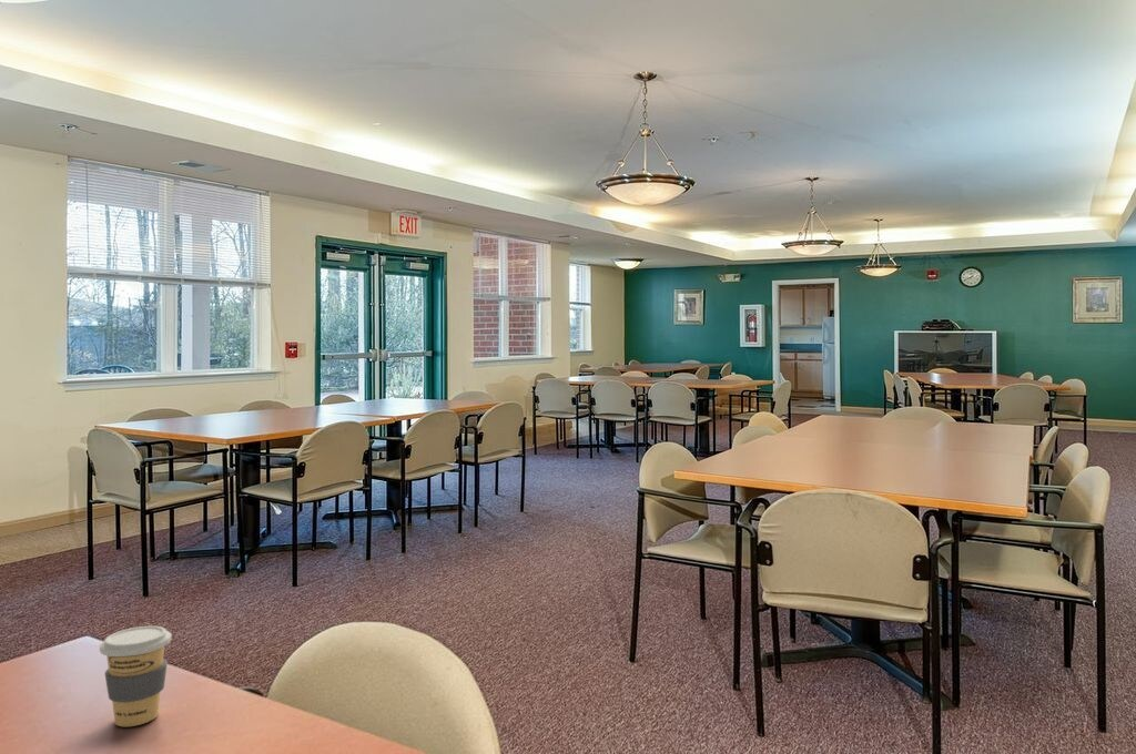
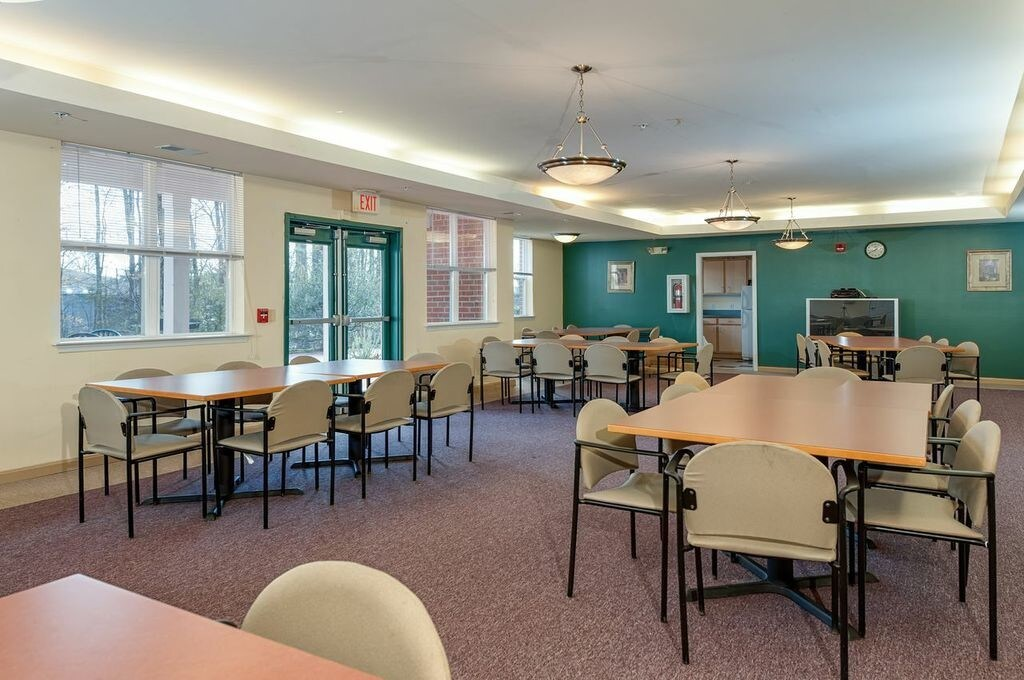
- coffee cup [99,625,172,727]
